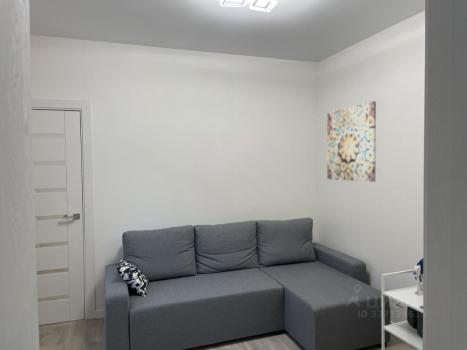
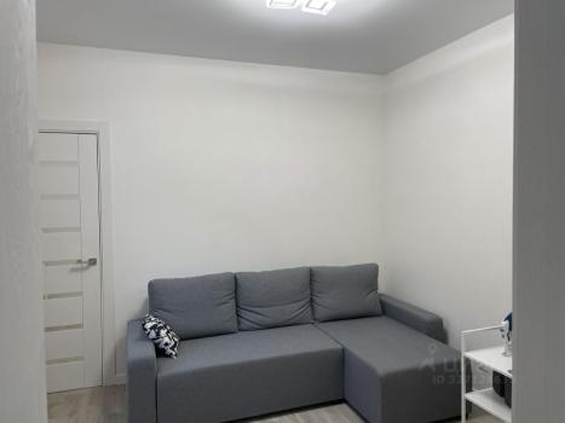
- wall art [326,100,377,183]
